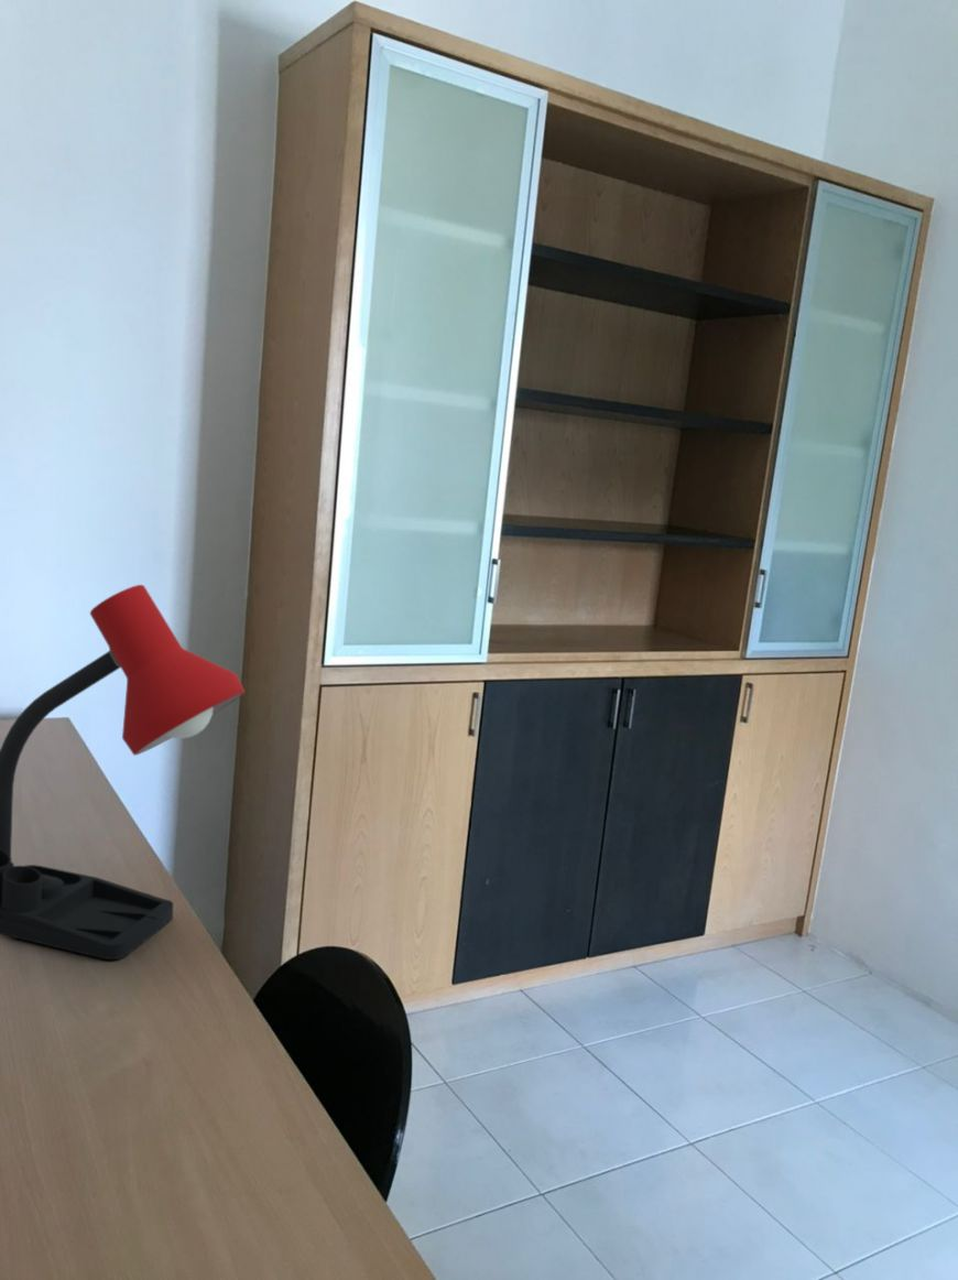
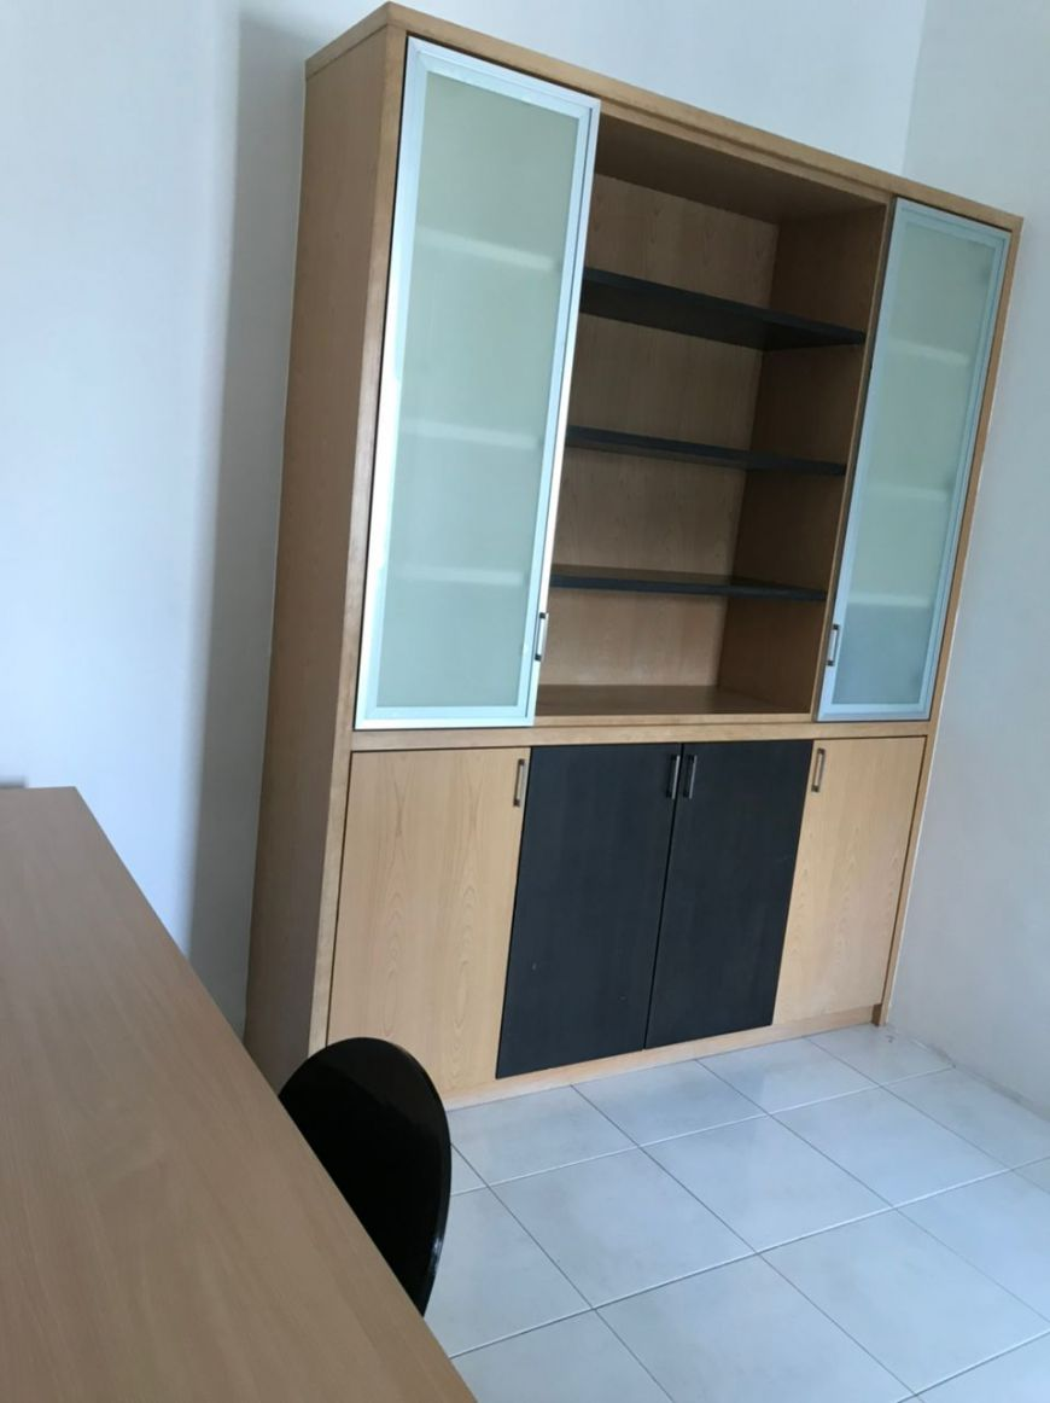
- desk lamp [0,584,247,961]
